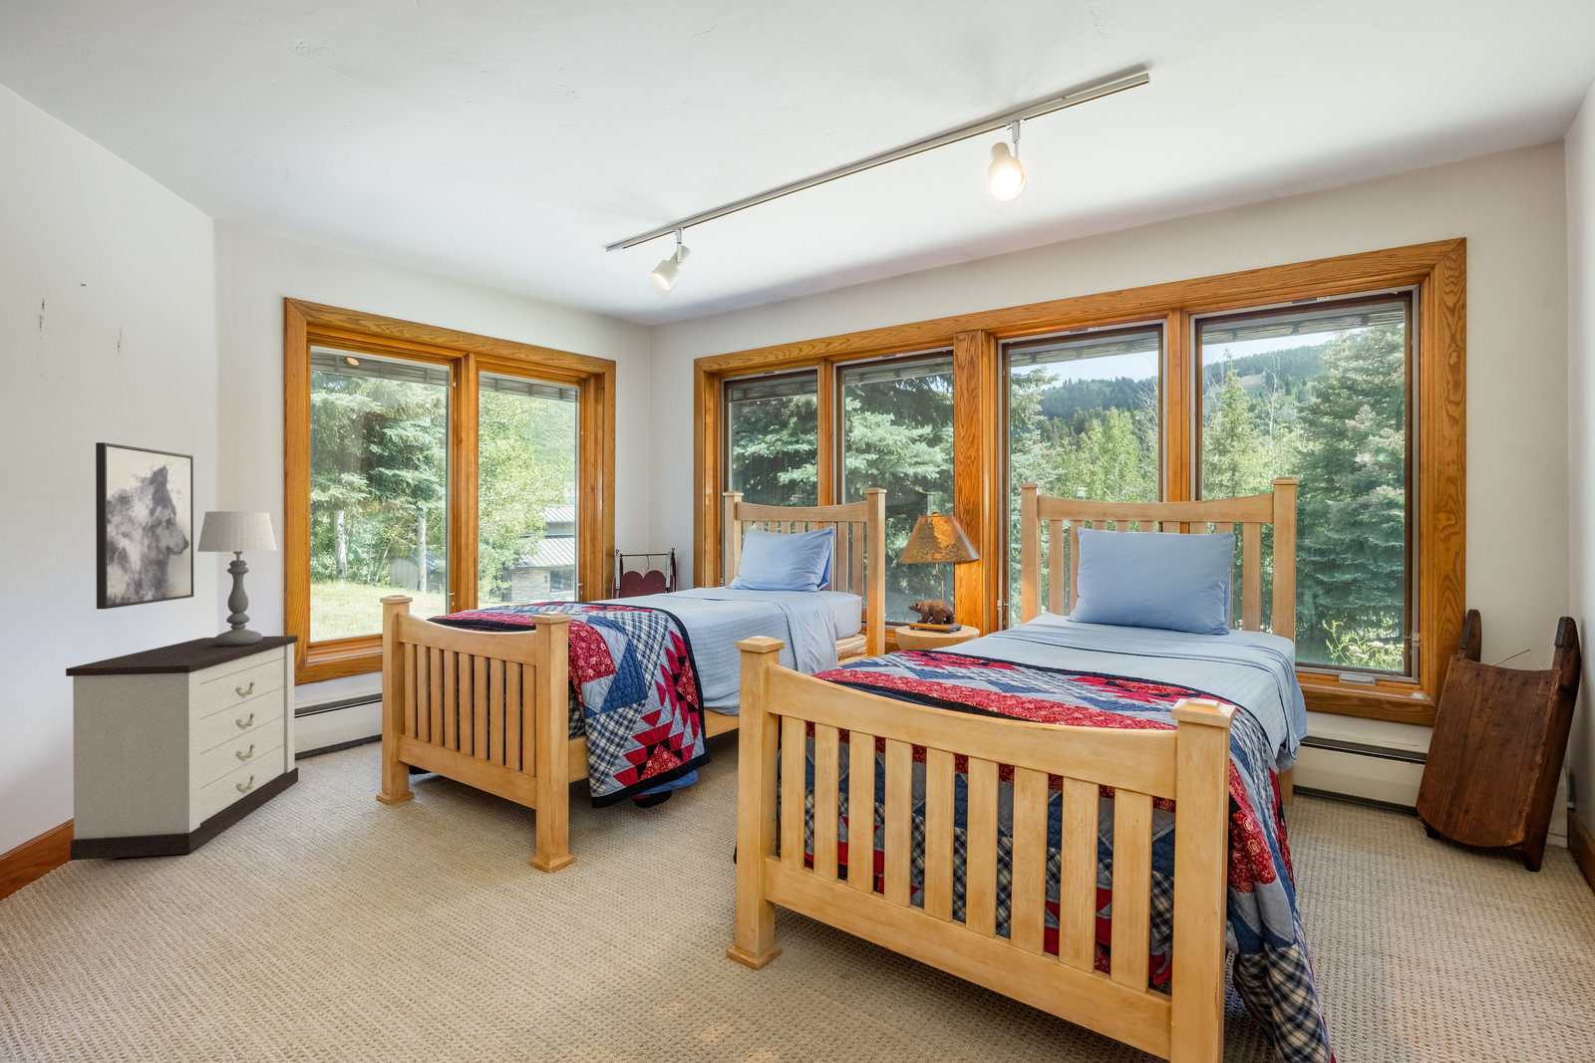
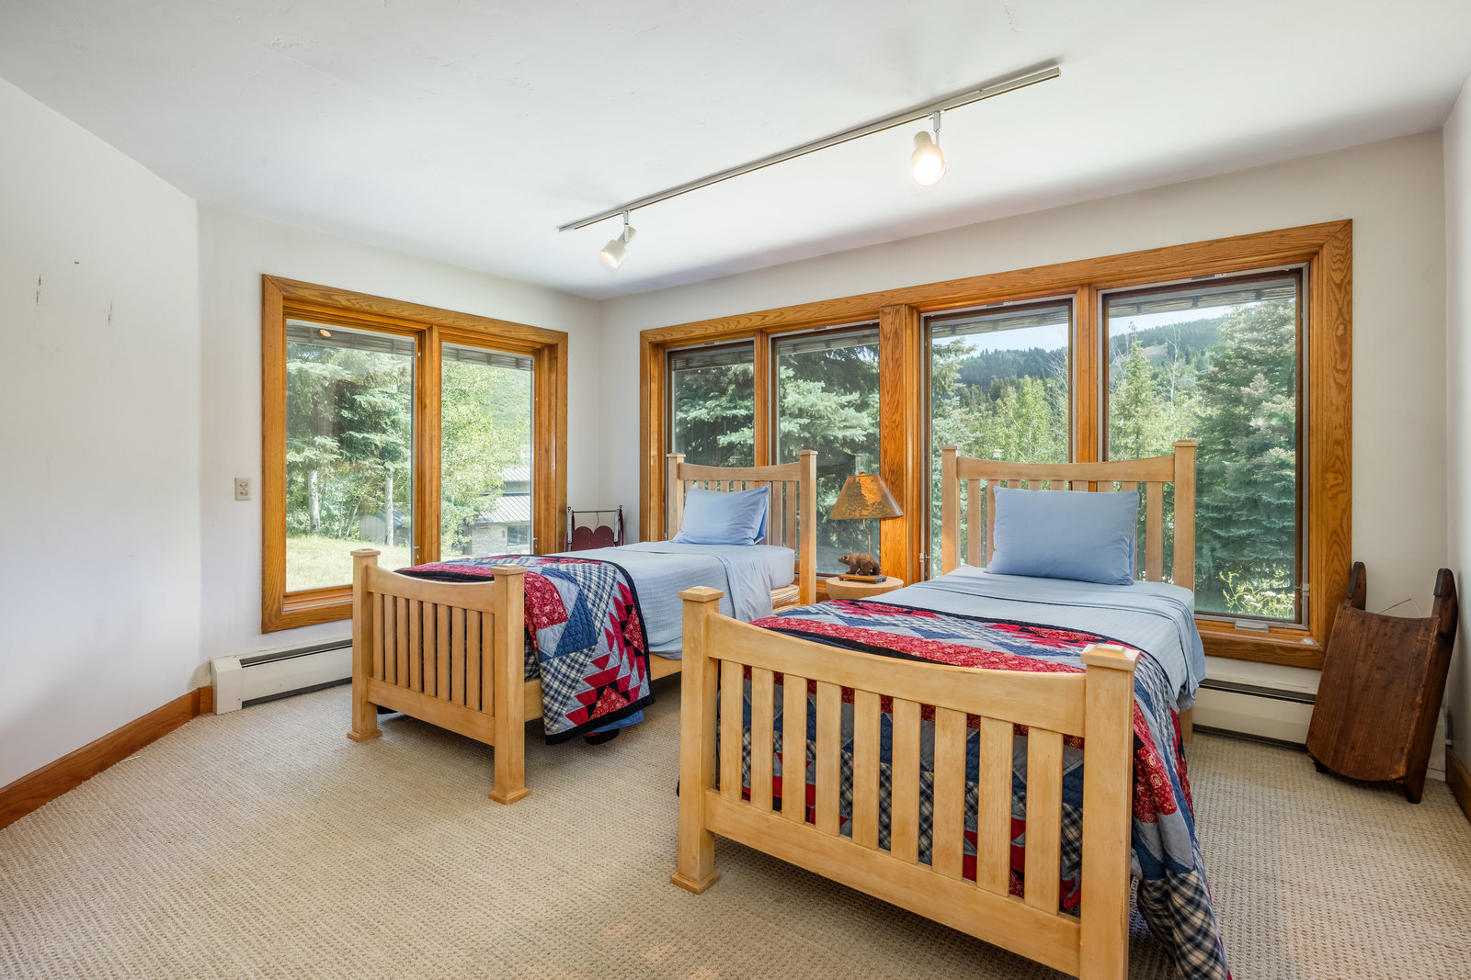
- nightstand [65,635,299,861]
- wall art [95,441,195,610]
- table lamp [196,510,278,647]
